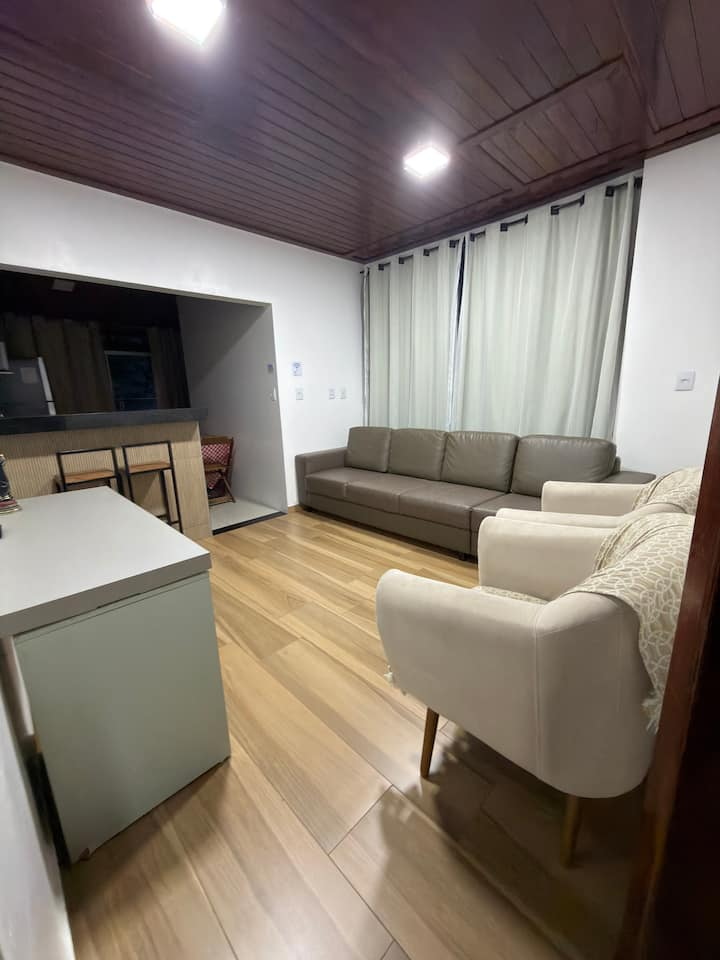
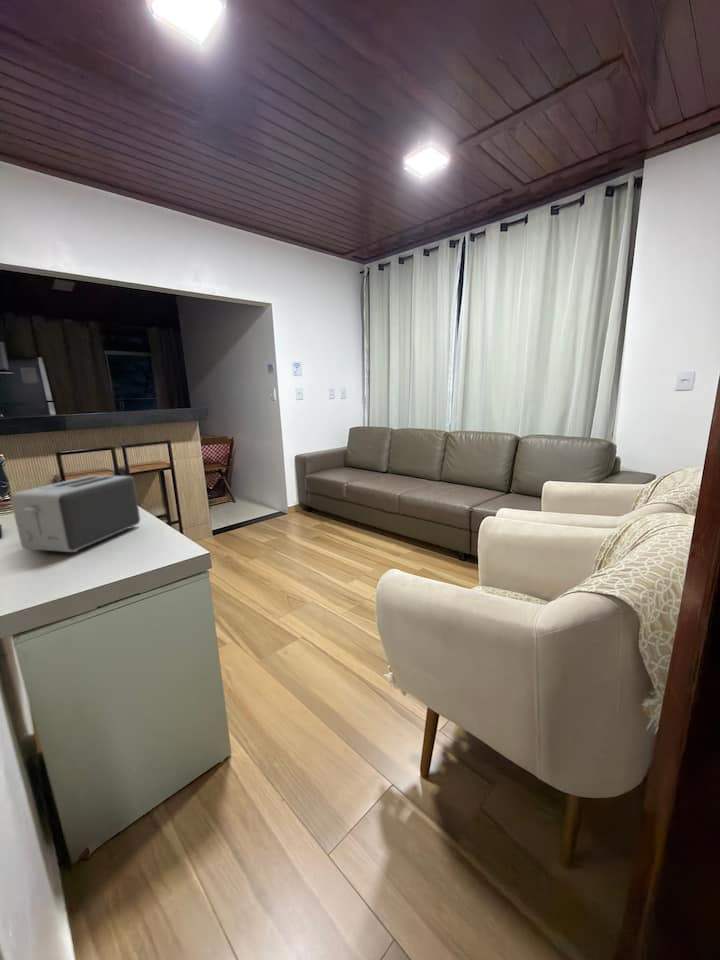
+ toaster [9,475,141,553]
